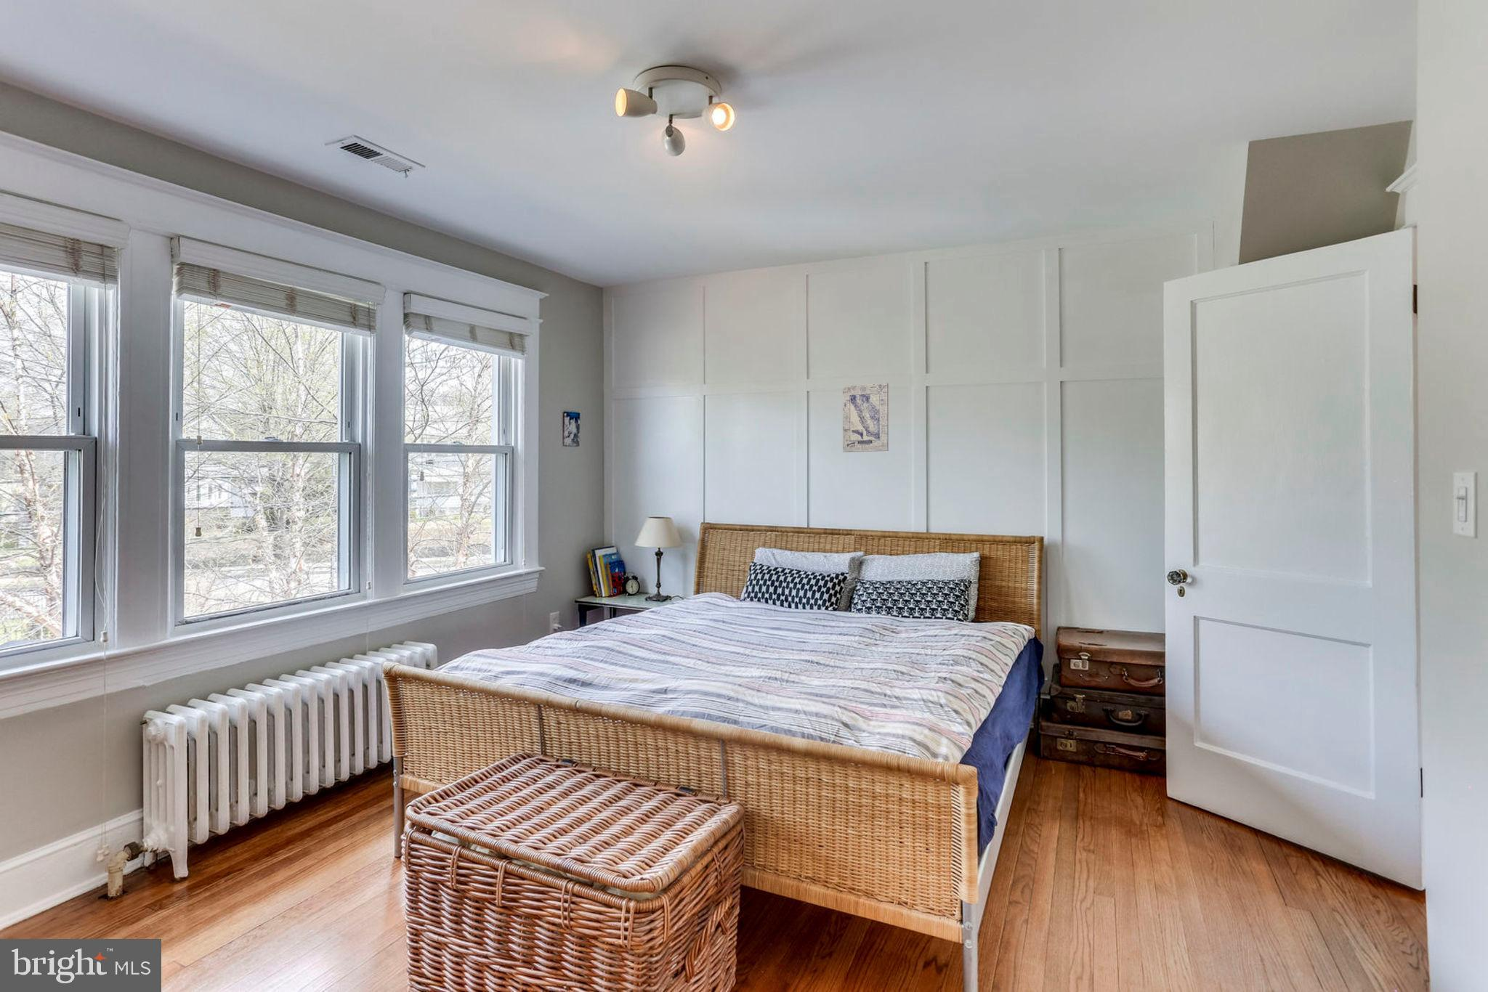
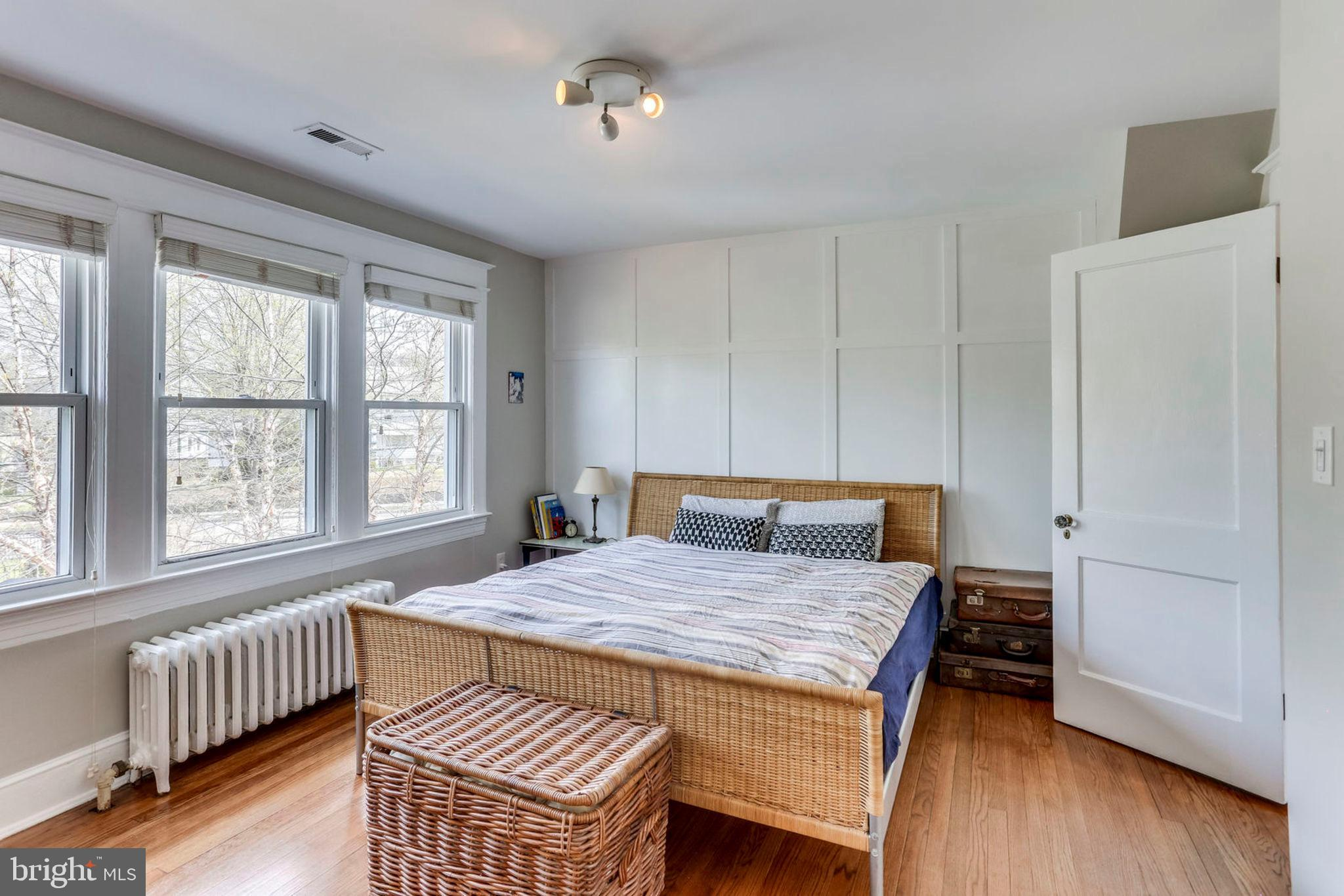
- wall art [843,382,889,453]
